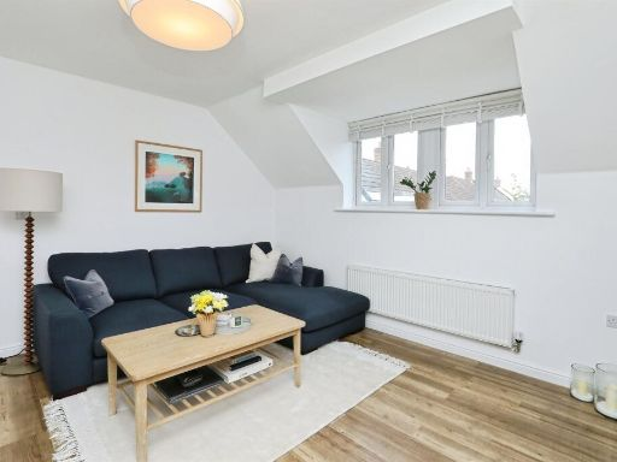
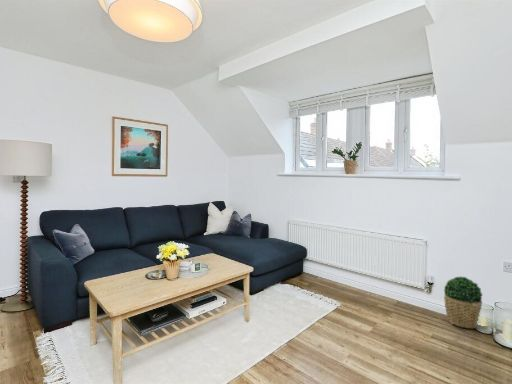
+ potted plant [443,276,484,329]
